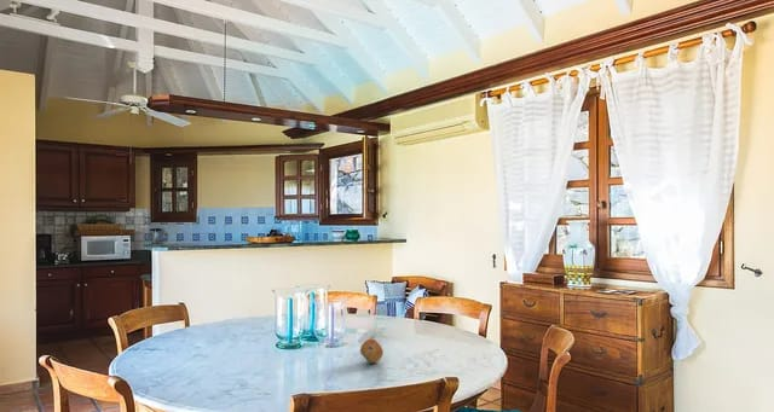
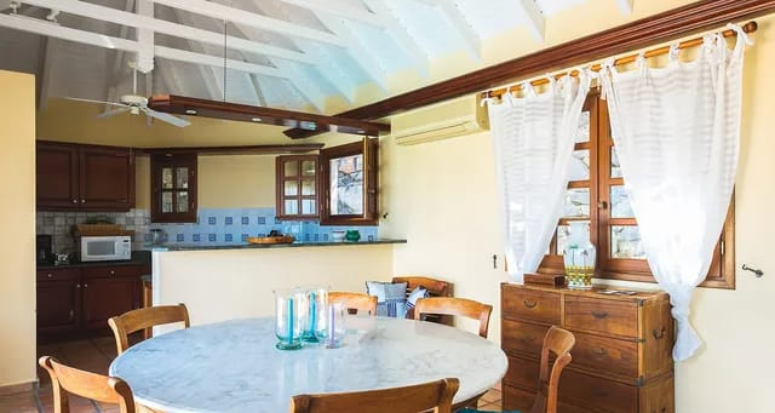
- fruit [359,337,385,364]
